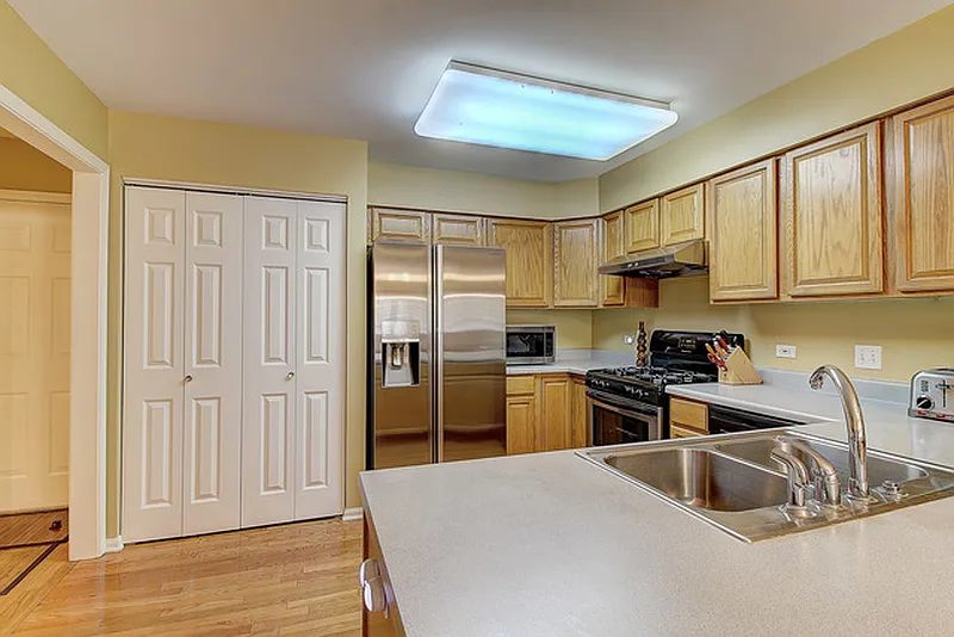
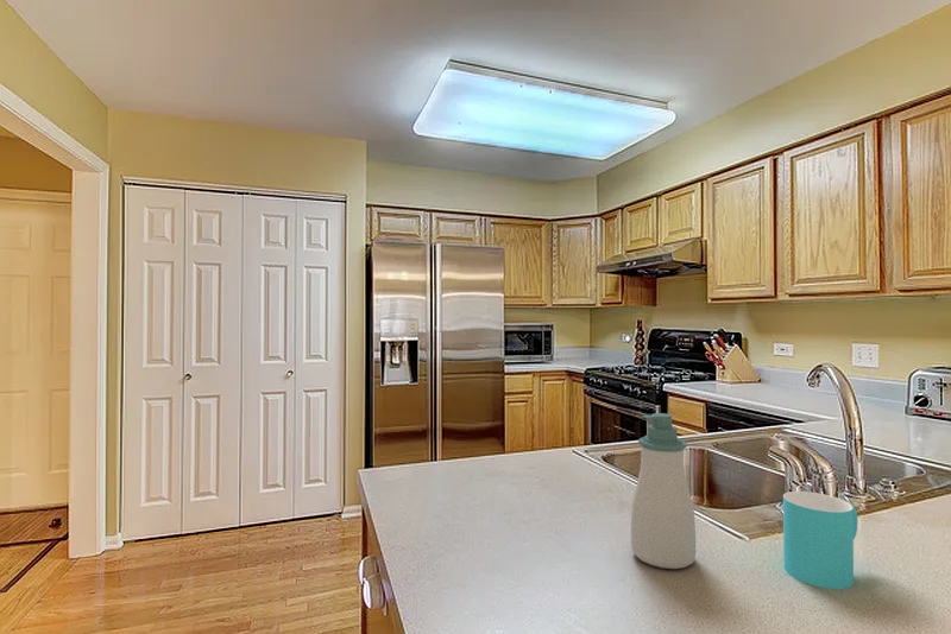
+ soap bottle [630,412,697,570]
+ cup [782,490,858,590]
